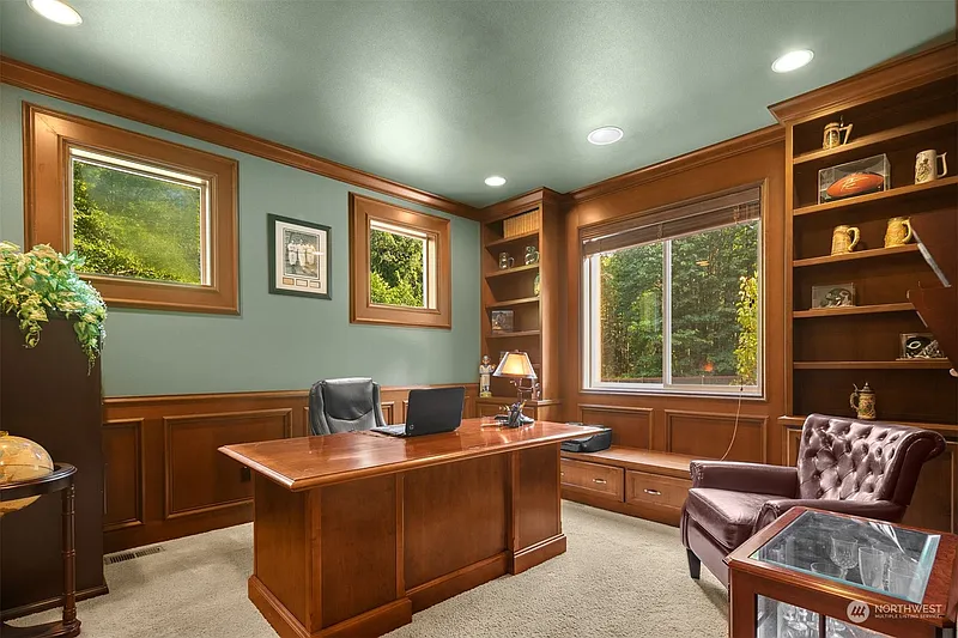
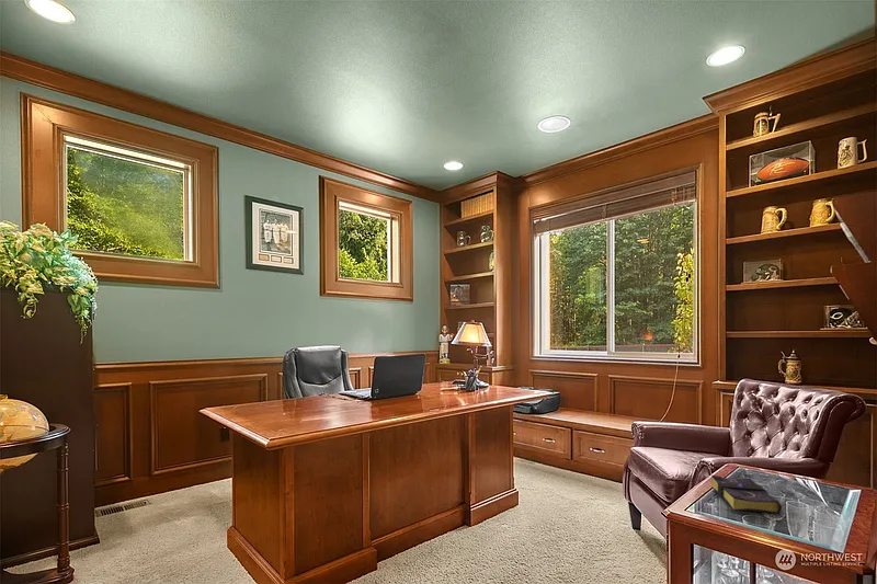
+ book [710,474,783,515]
